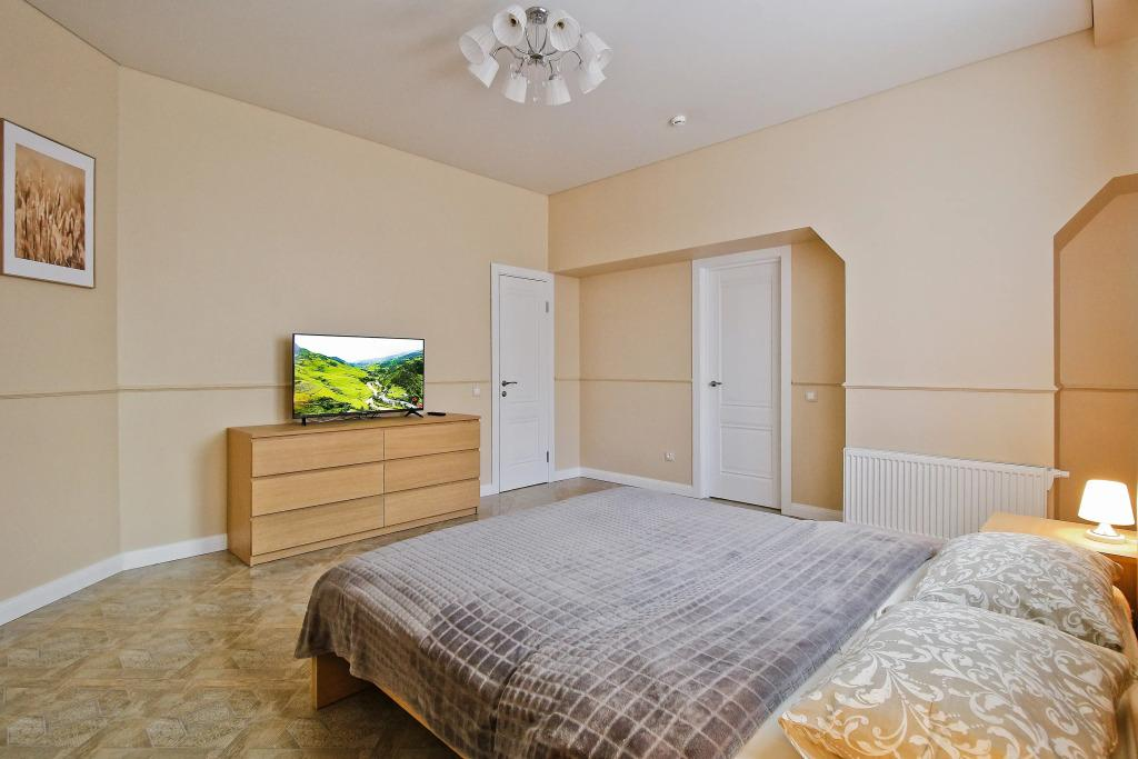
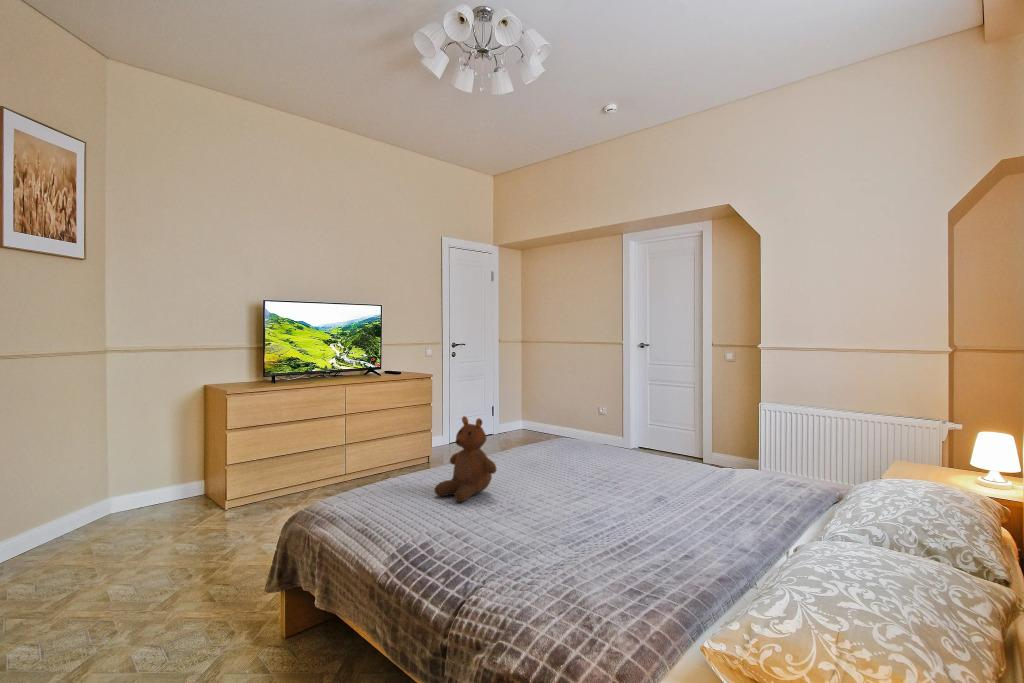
+ teddy bear [434,415,498,503]
